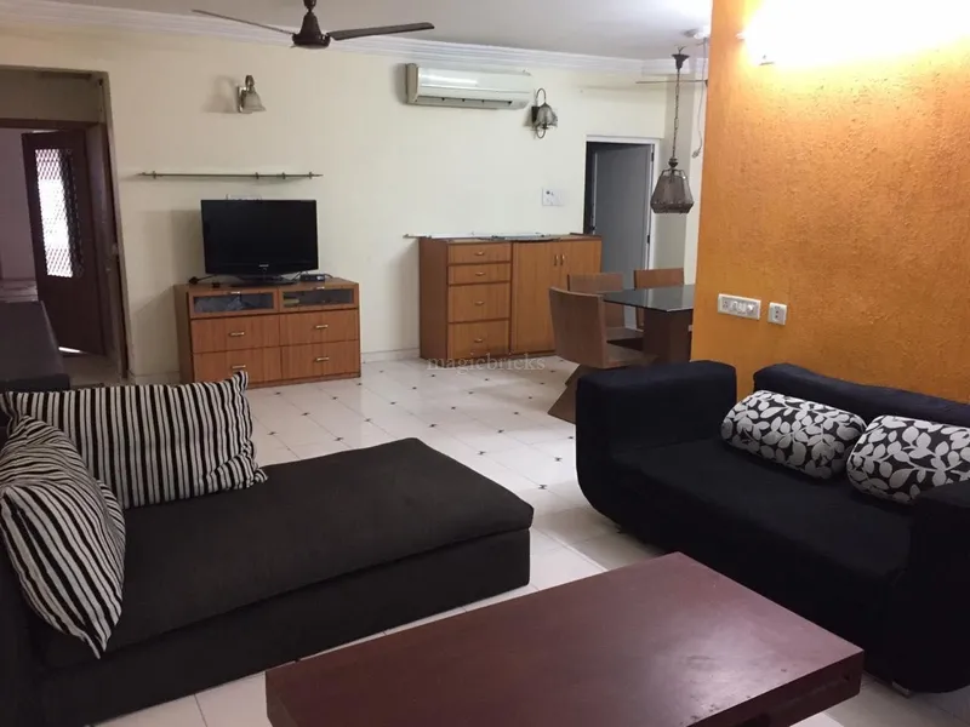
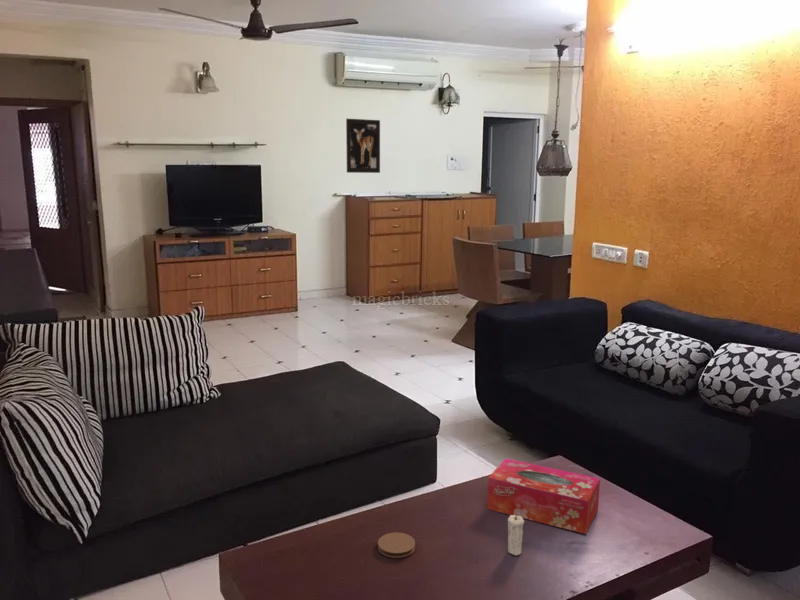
+ wall art [345,118,381,174]
+ coaster [377,531,416,559]
+ candle [507,515,525,557]
+ tissue box [486,457,601,535]
